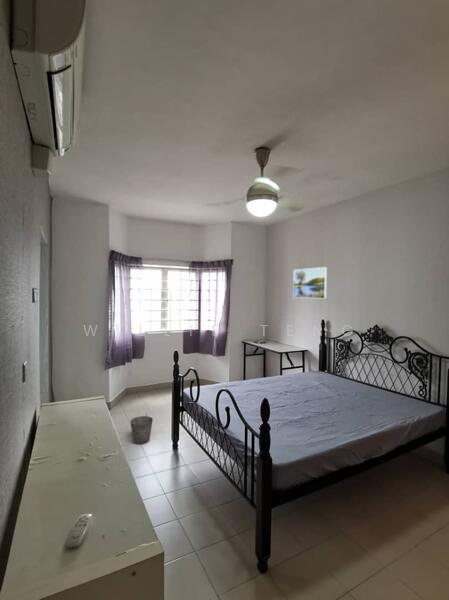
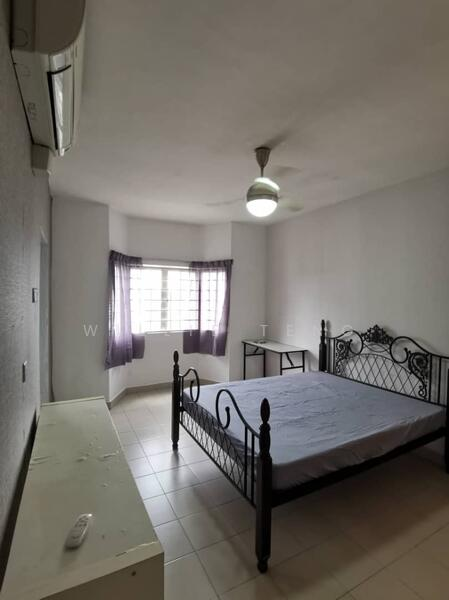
- bucket [129,411,154,445]
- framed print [292,266,328,300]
